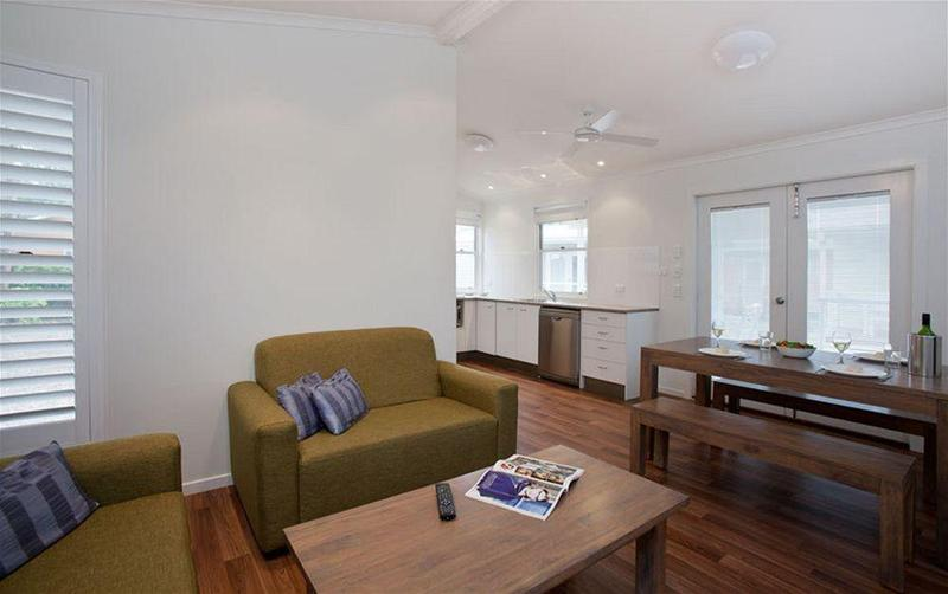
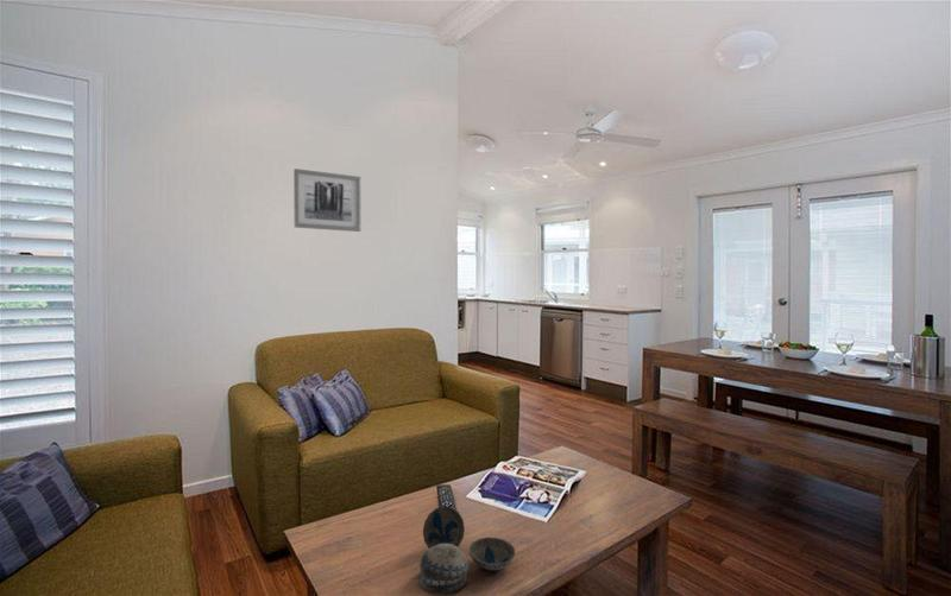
+ wall art [292,167,363,233]
+ decorative bowl [417,505,516,595]
